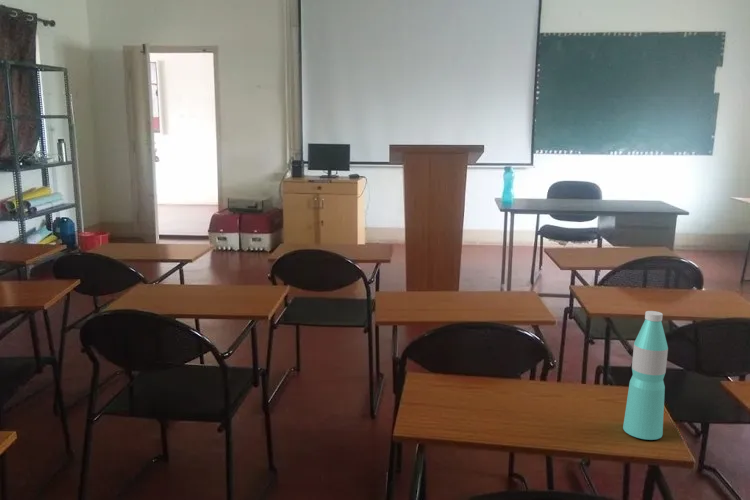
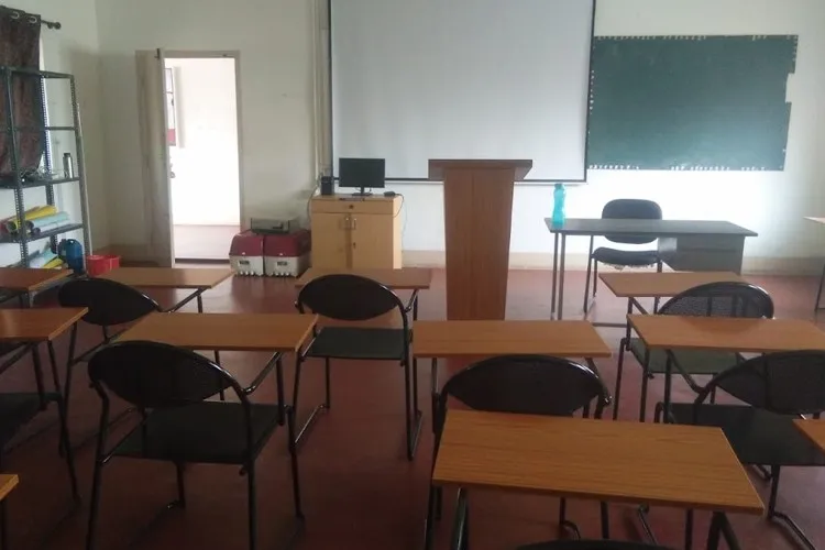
- water bottle [622,310,669,441]
